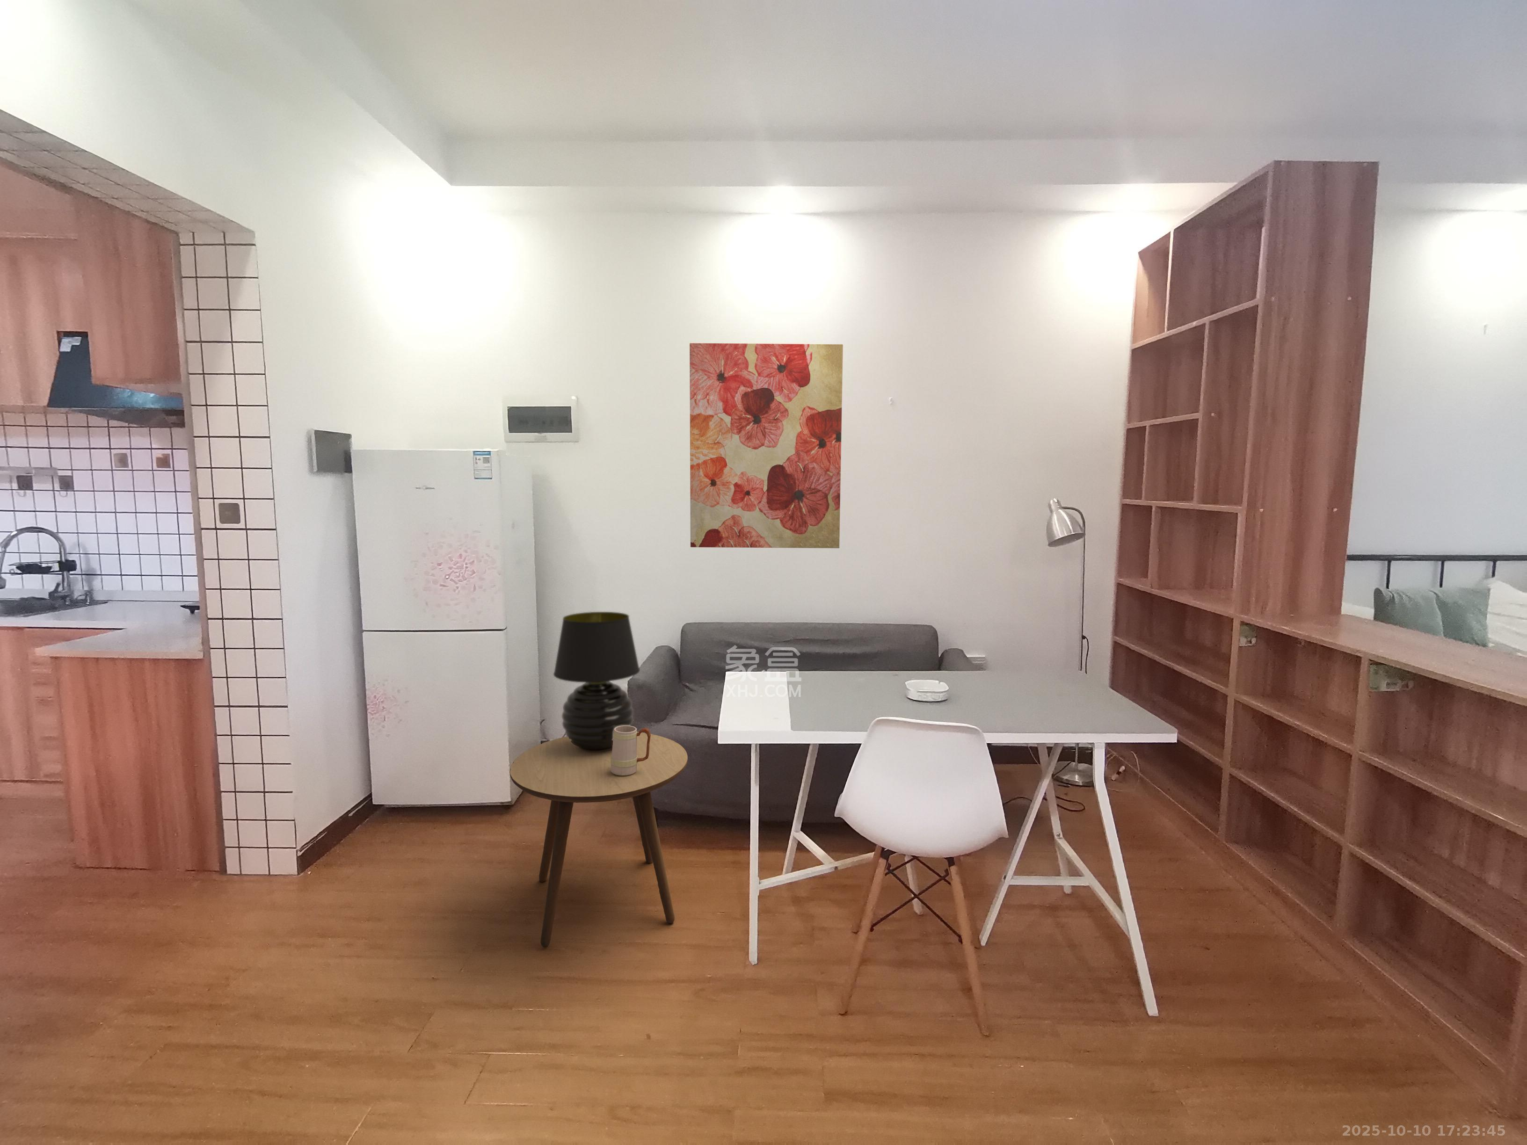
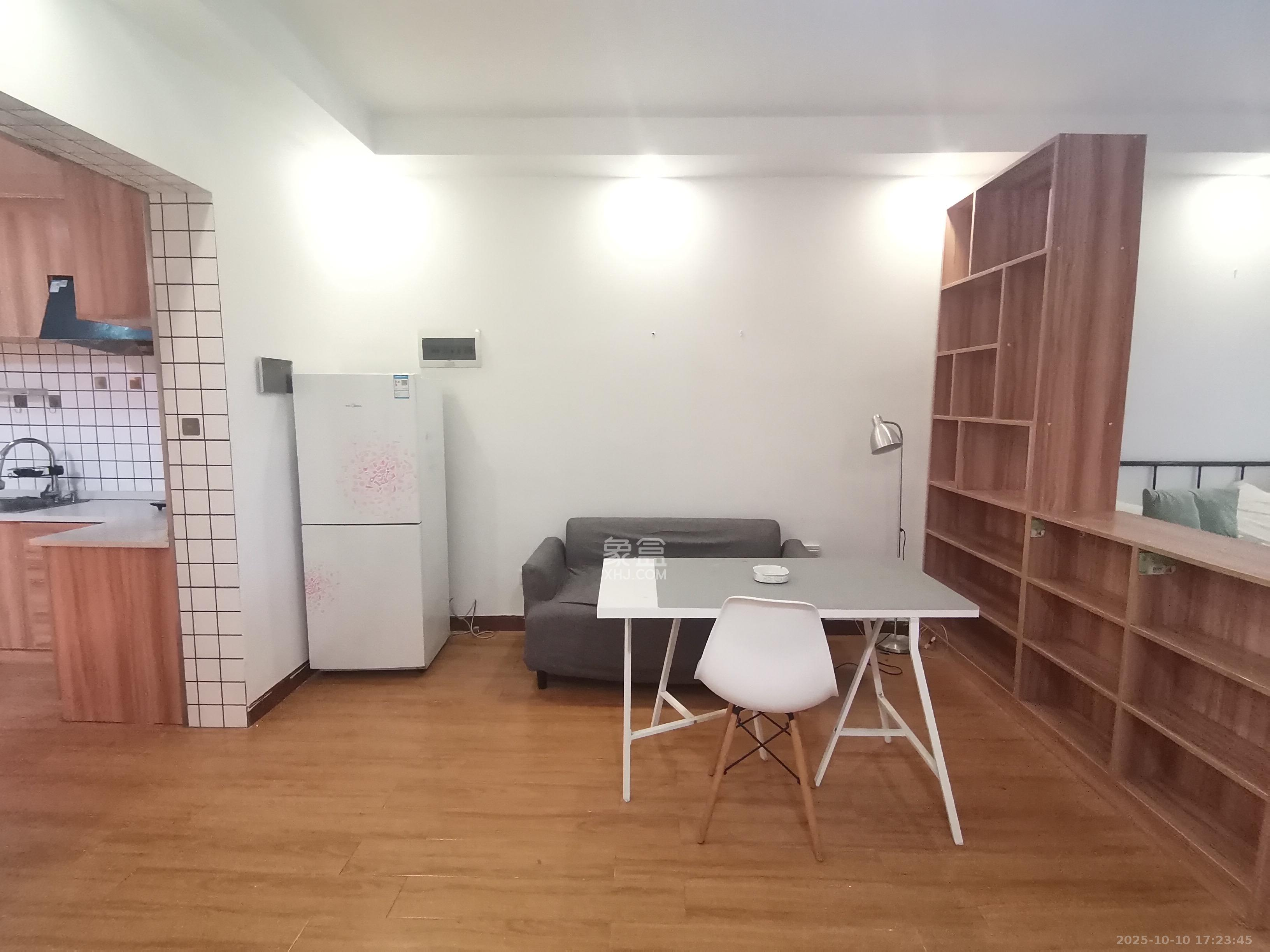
- wall art [689,343,844,548]
- mug [611,725,650,776]
- side table [509,731,688,948]
- table lamp [553,611,641,752]
